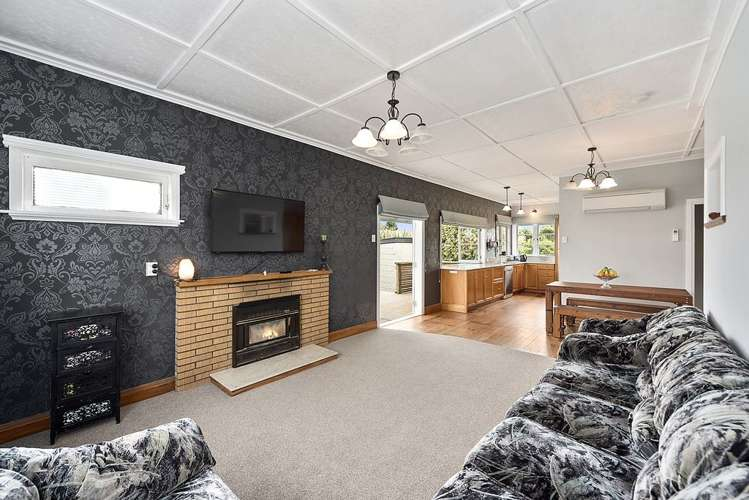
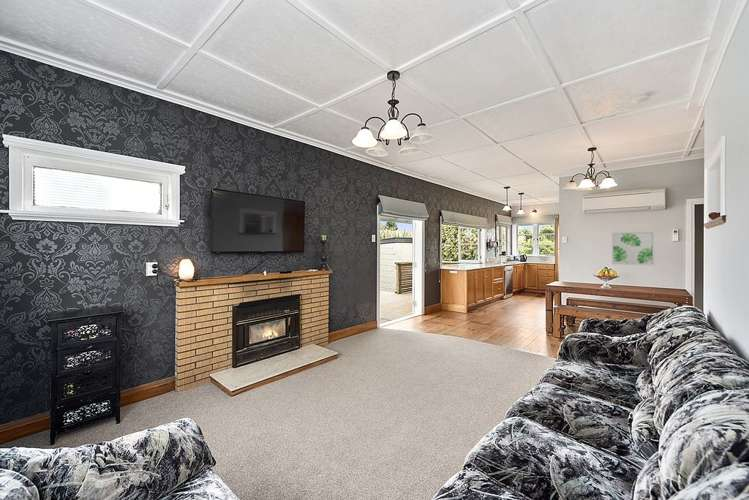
+ wall art [611,230,655,266]
